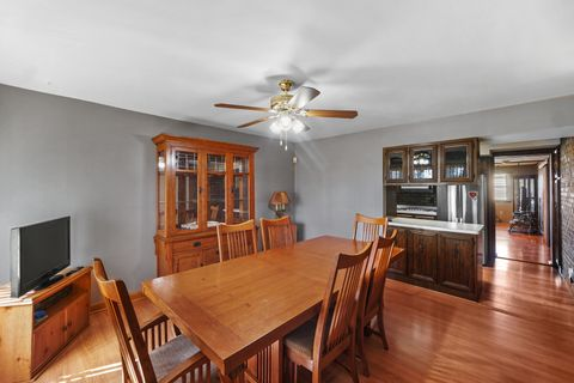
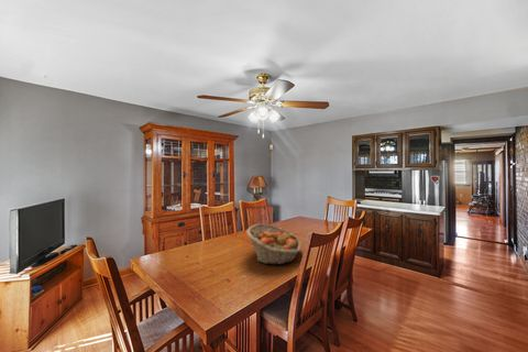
+ fruit basket [245,223,302,265]
